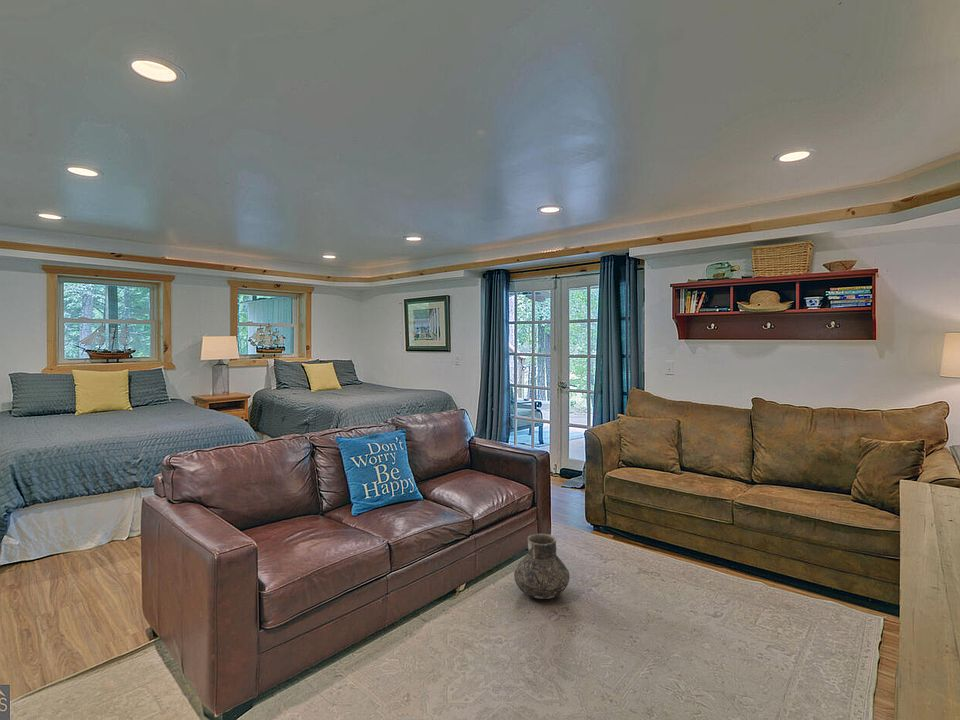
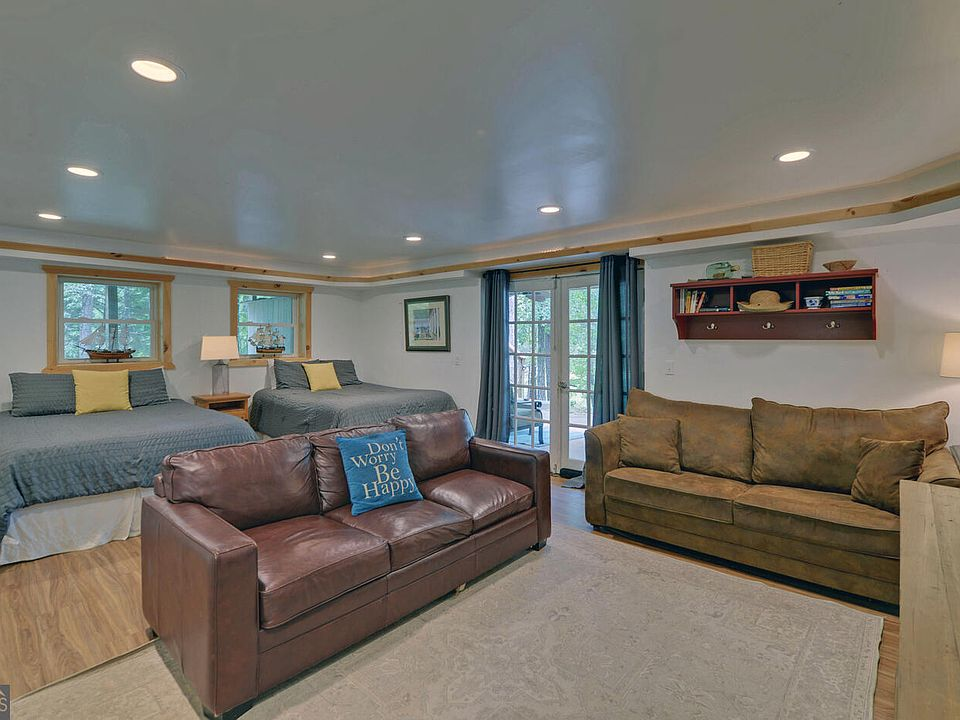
- vase [513,533,570,600]
